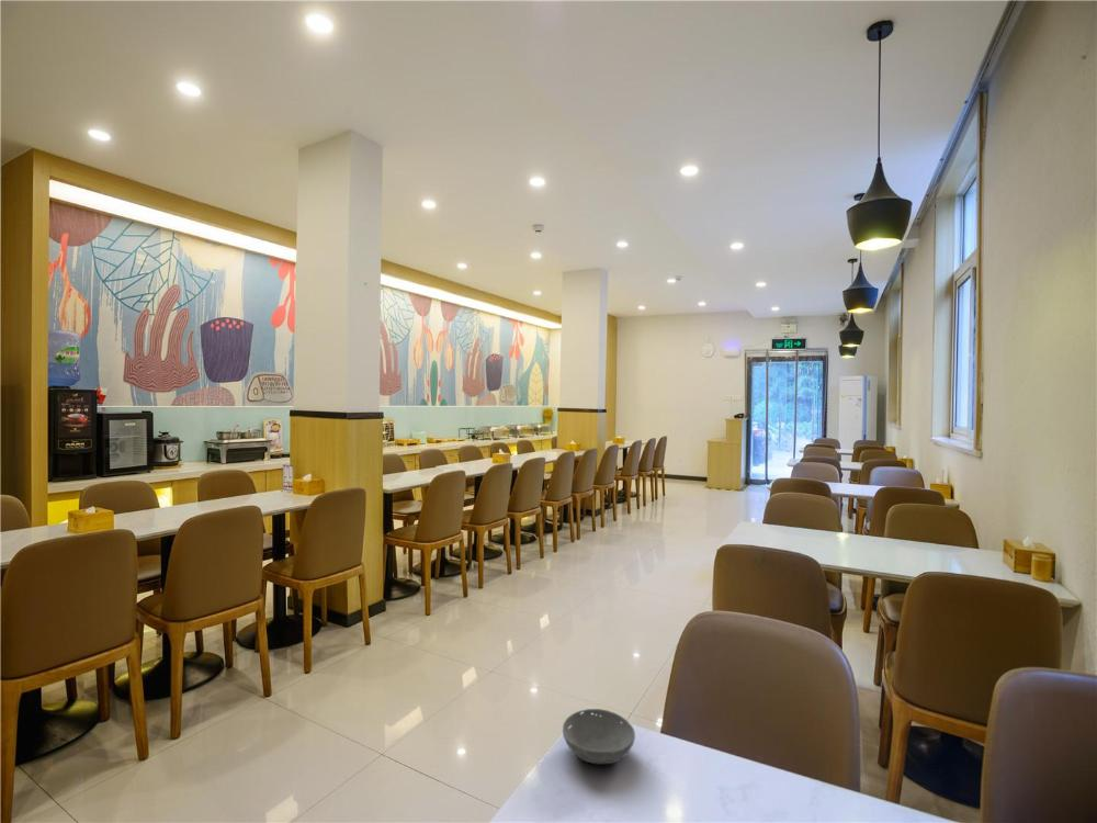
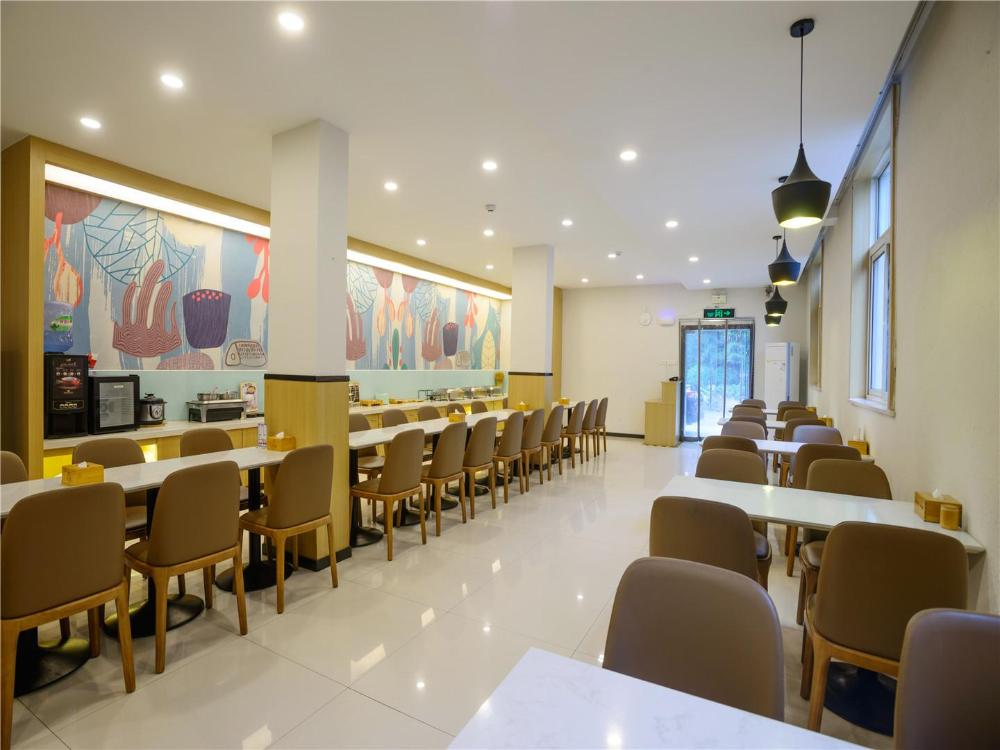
- bowl [562,708,636,766]
